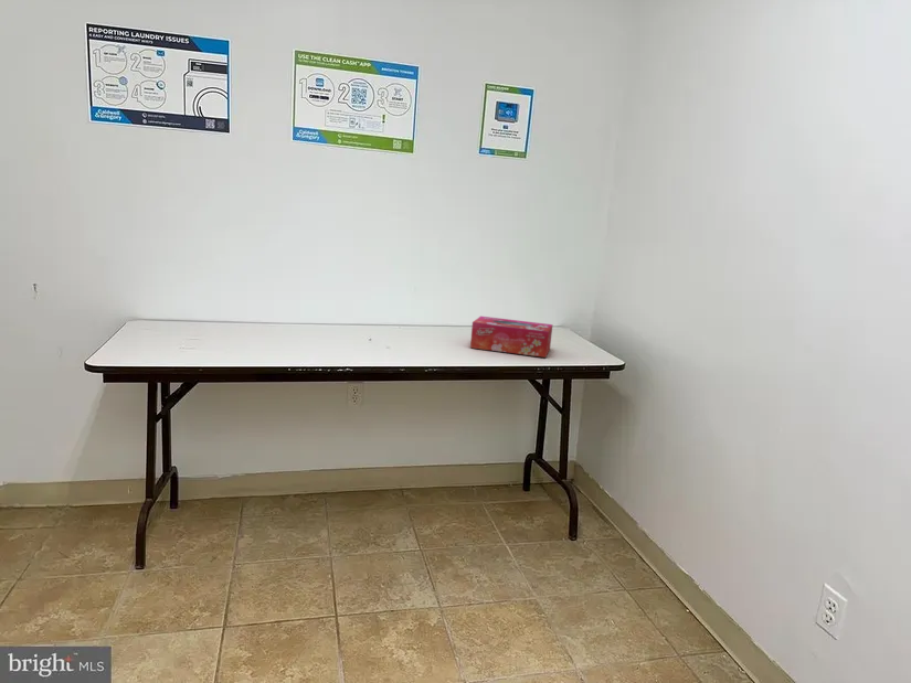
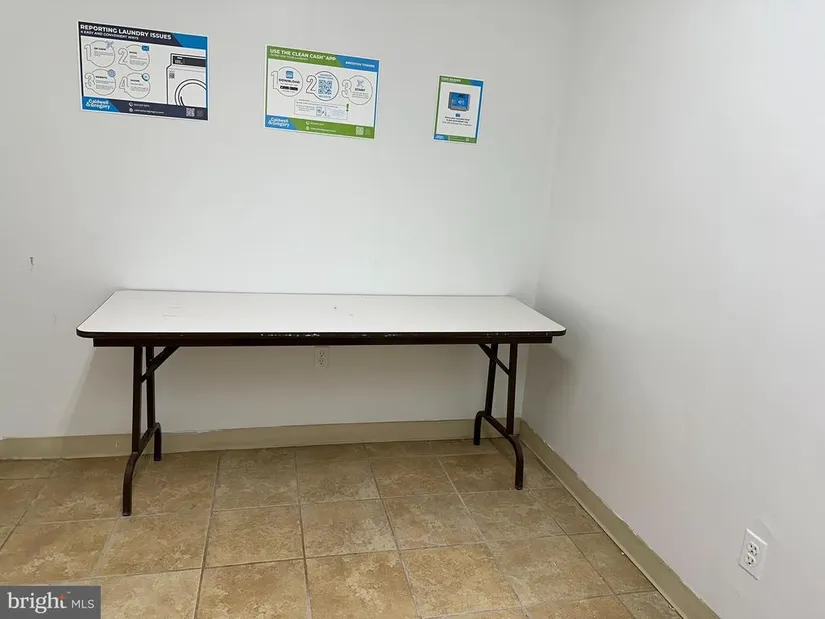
- tissue box [469,316,553,359]
